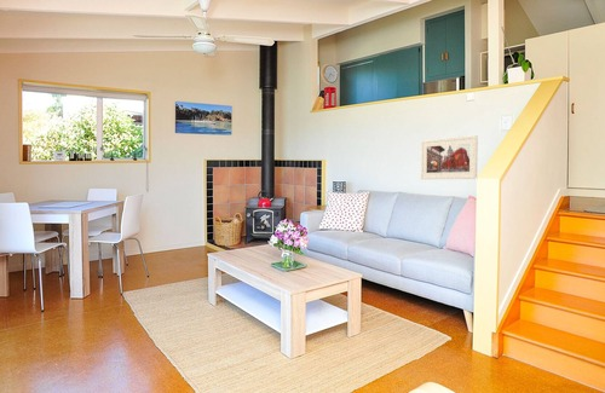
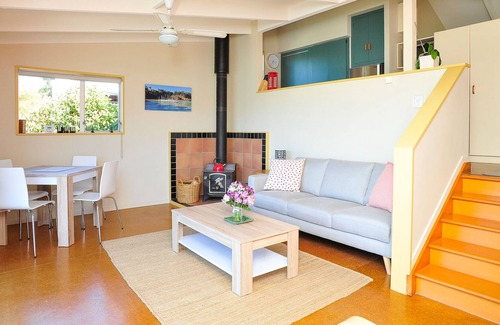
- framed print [420,134,479,180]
